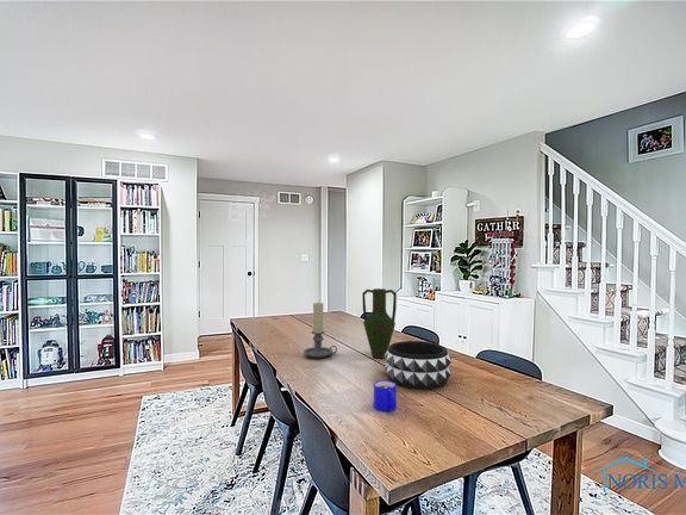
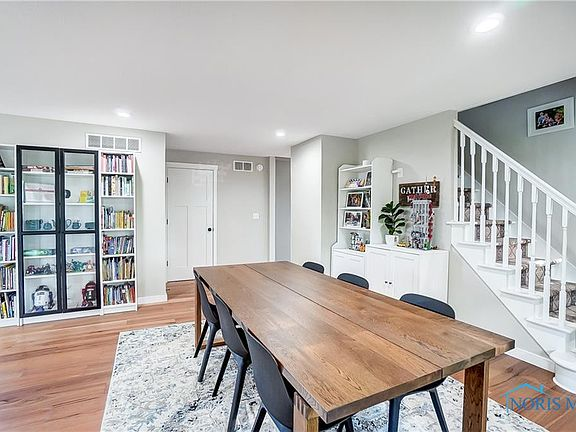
- candle holder [303,302,338,359]
- decorative bowl [383,340,453,390]
- mug [373,379,398,412]
- vase [361,287,398,360]
